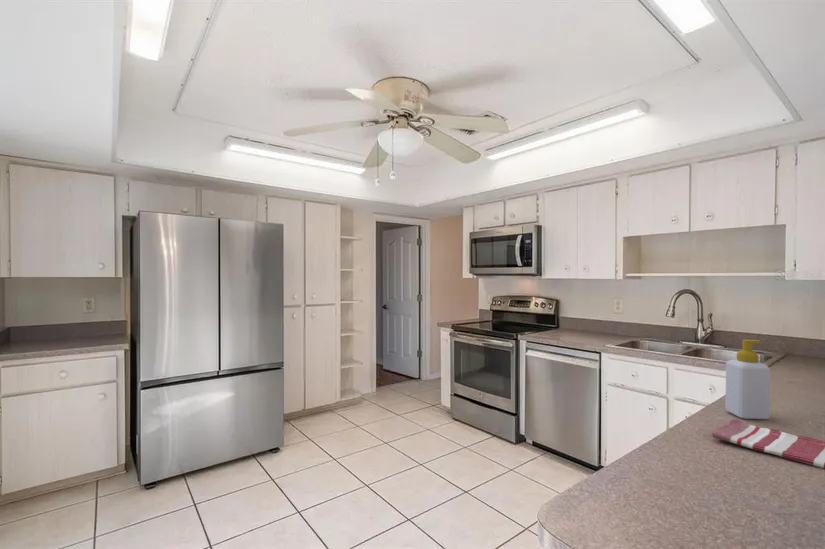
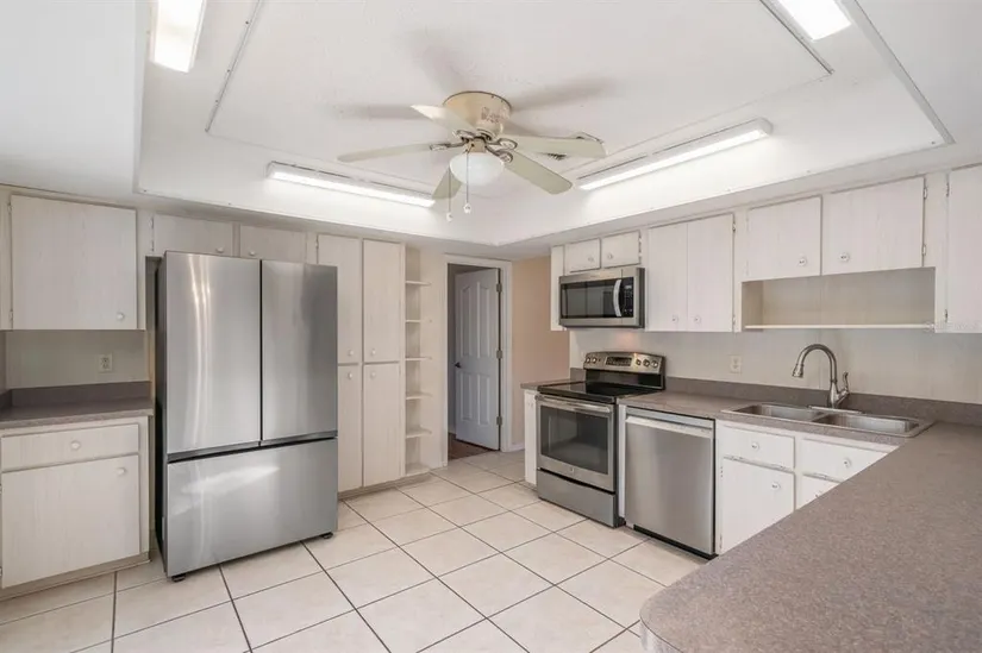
- dish towel [711,418,825,470]
- soap bottle [724,339,771,421]
